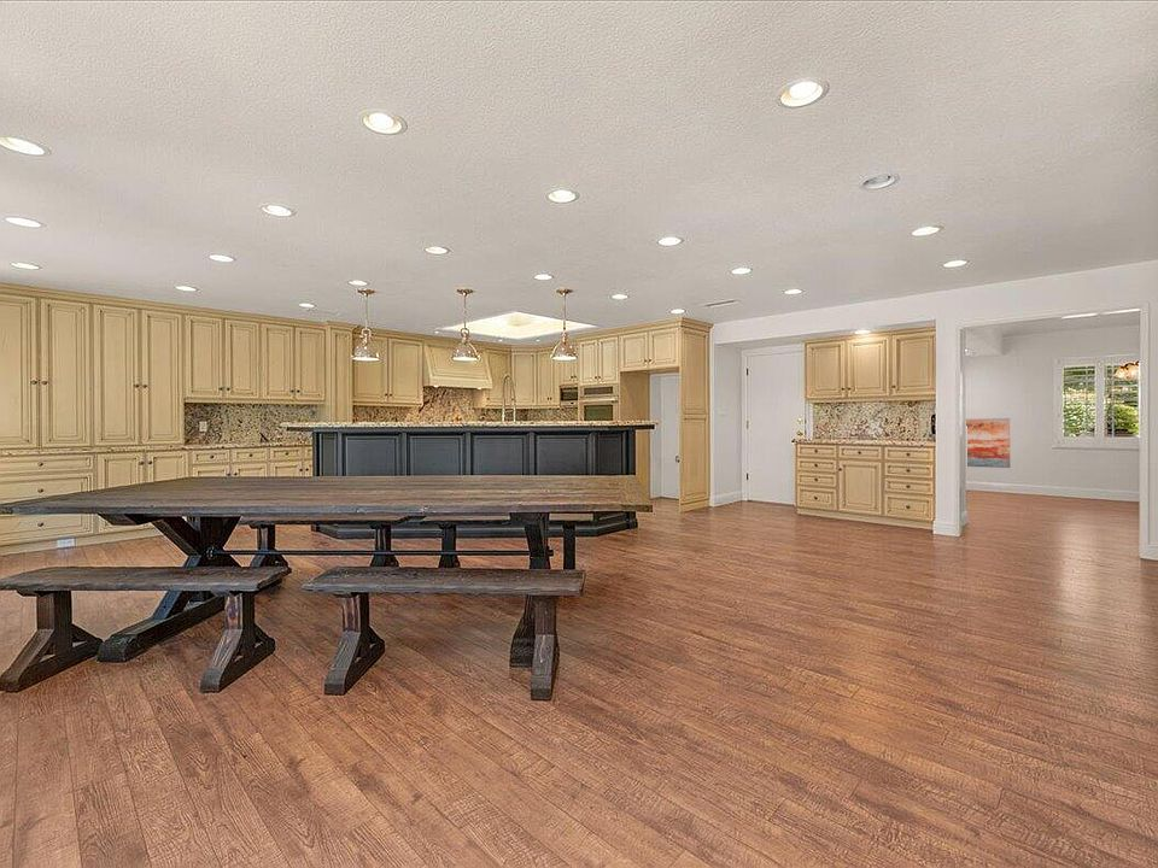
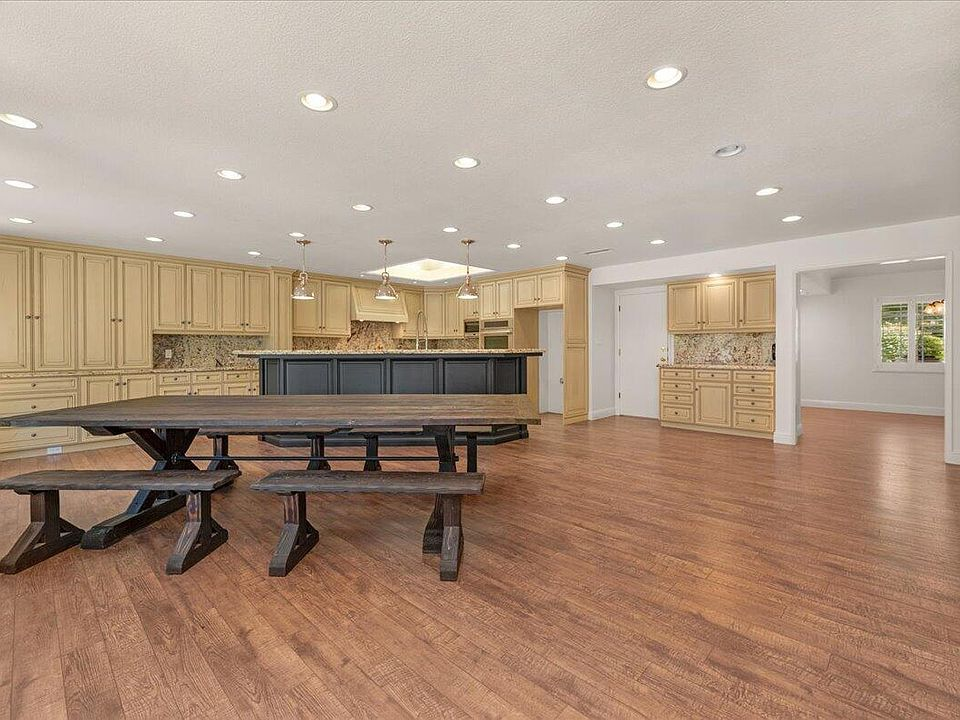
- wall art [965,417,1011,469]
